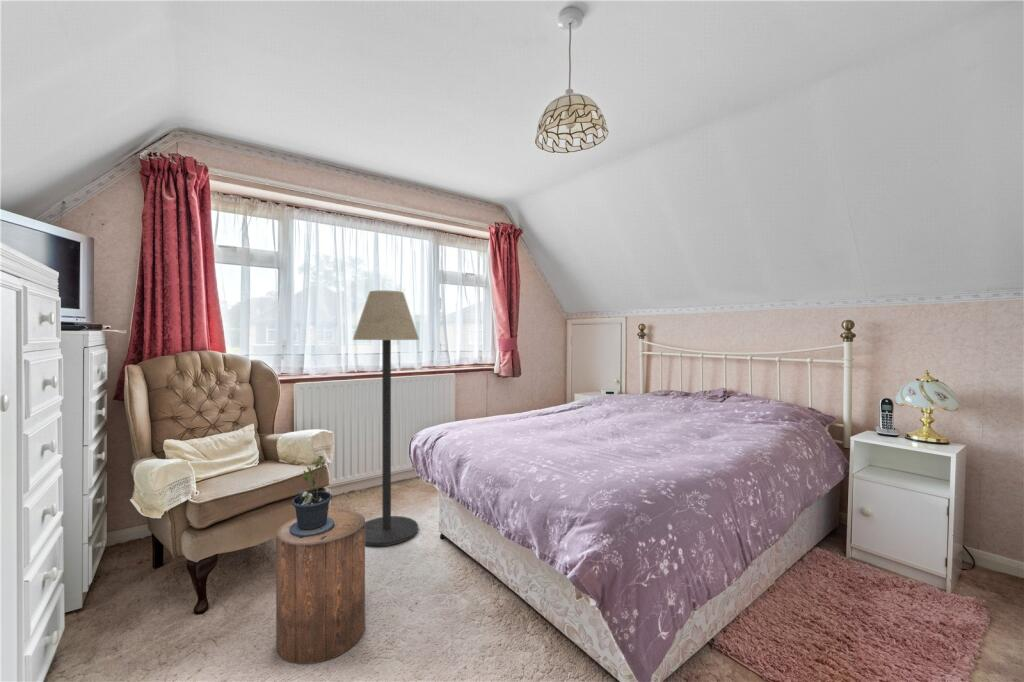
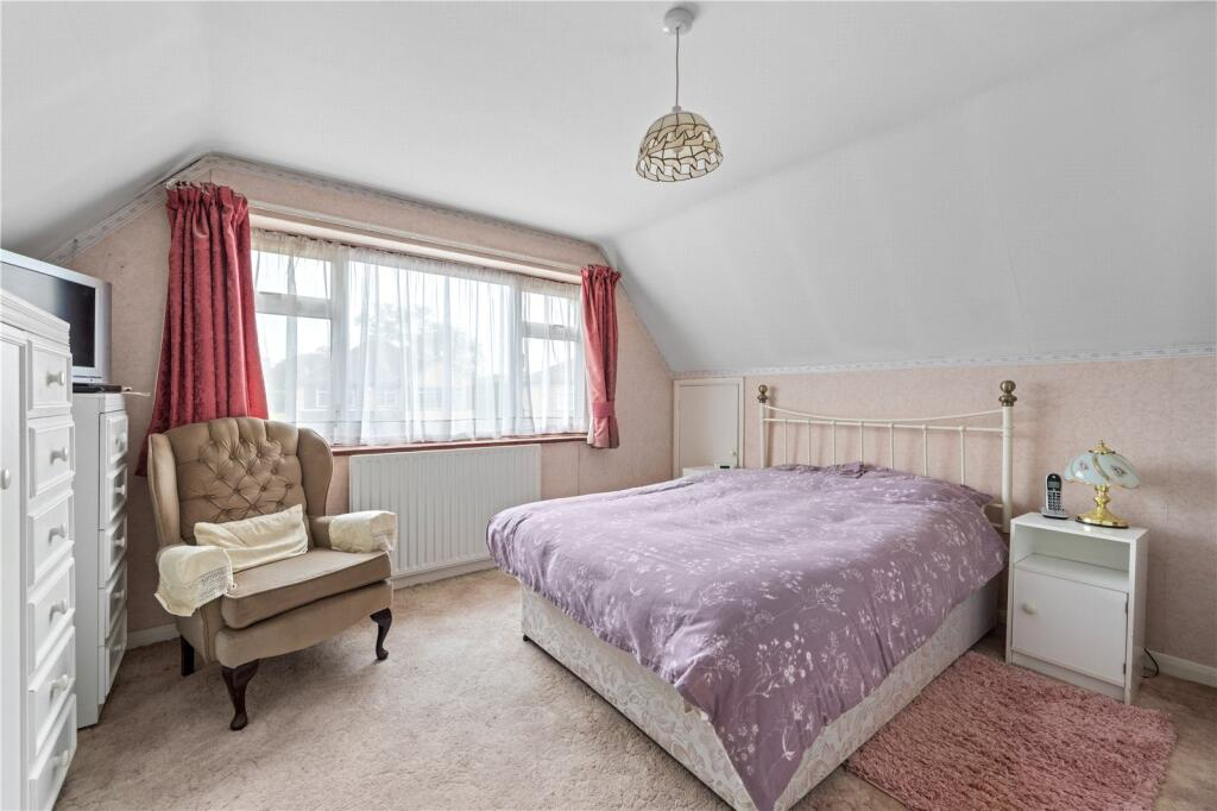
- floor lamp [352,289,420,547]
- stool [275,509,366,665]
- potted plant [289,455,335,540]
